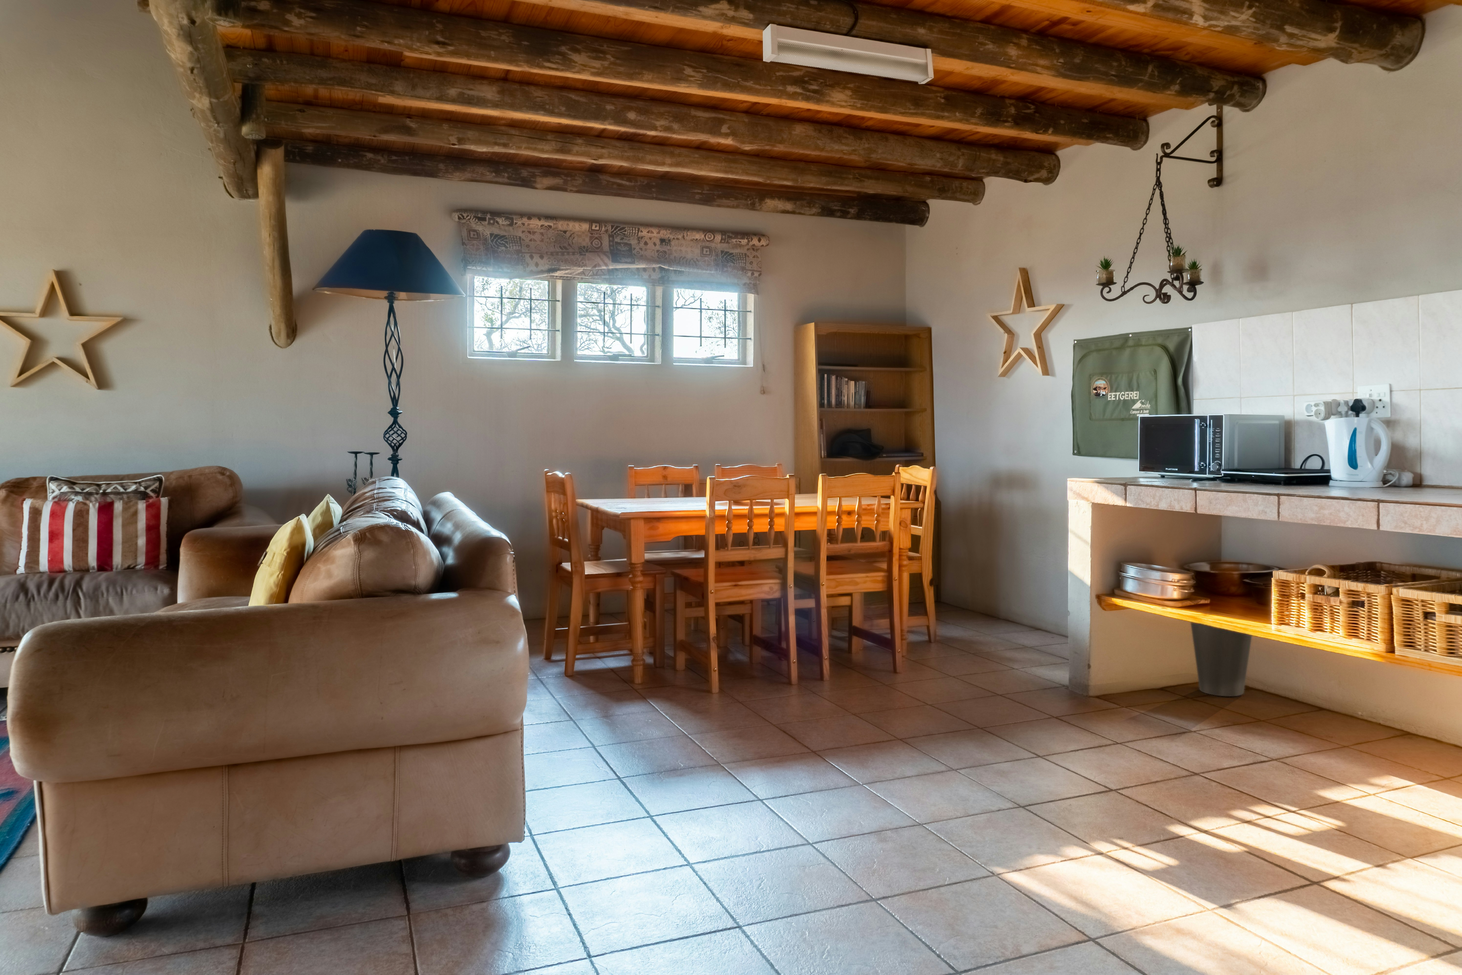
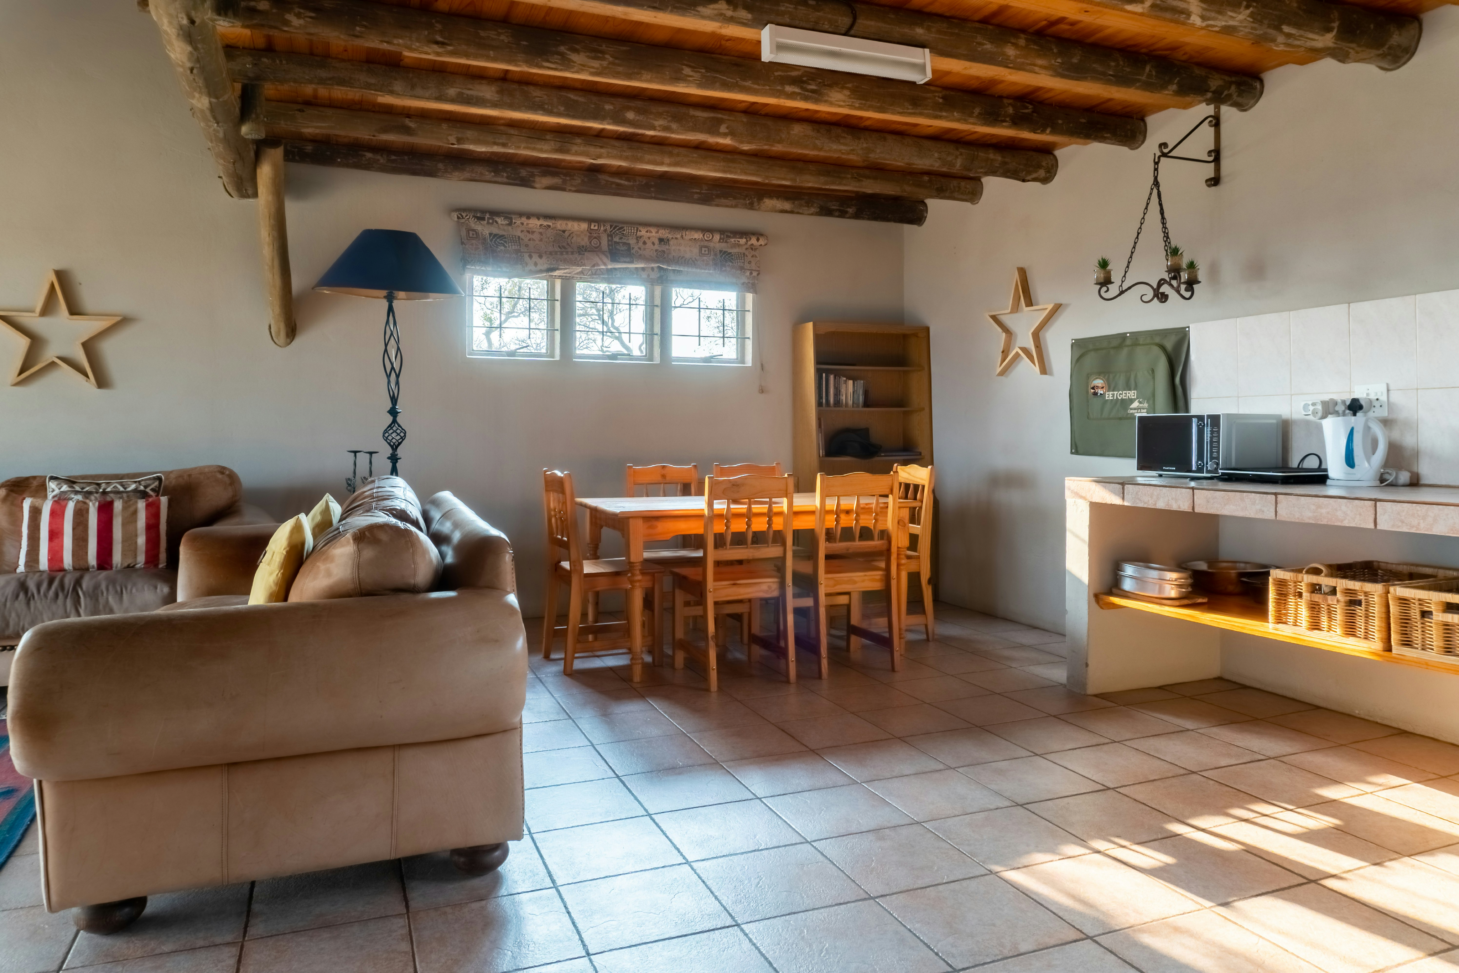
- waste basket [1190,622,1252,696]
